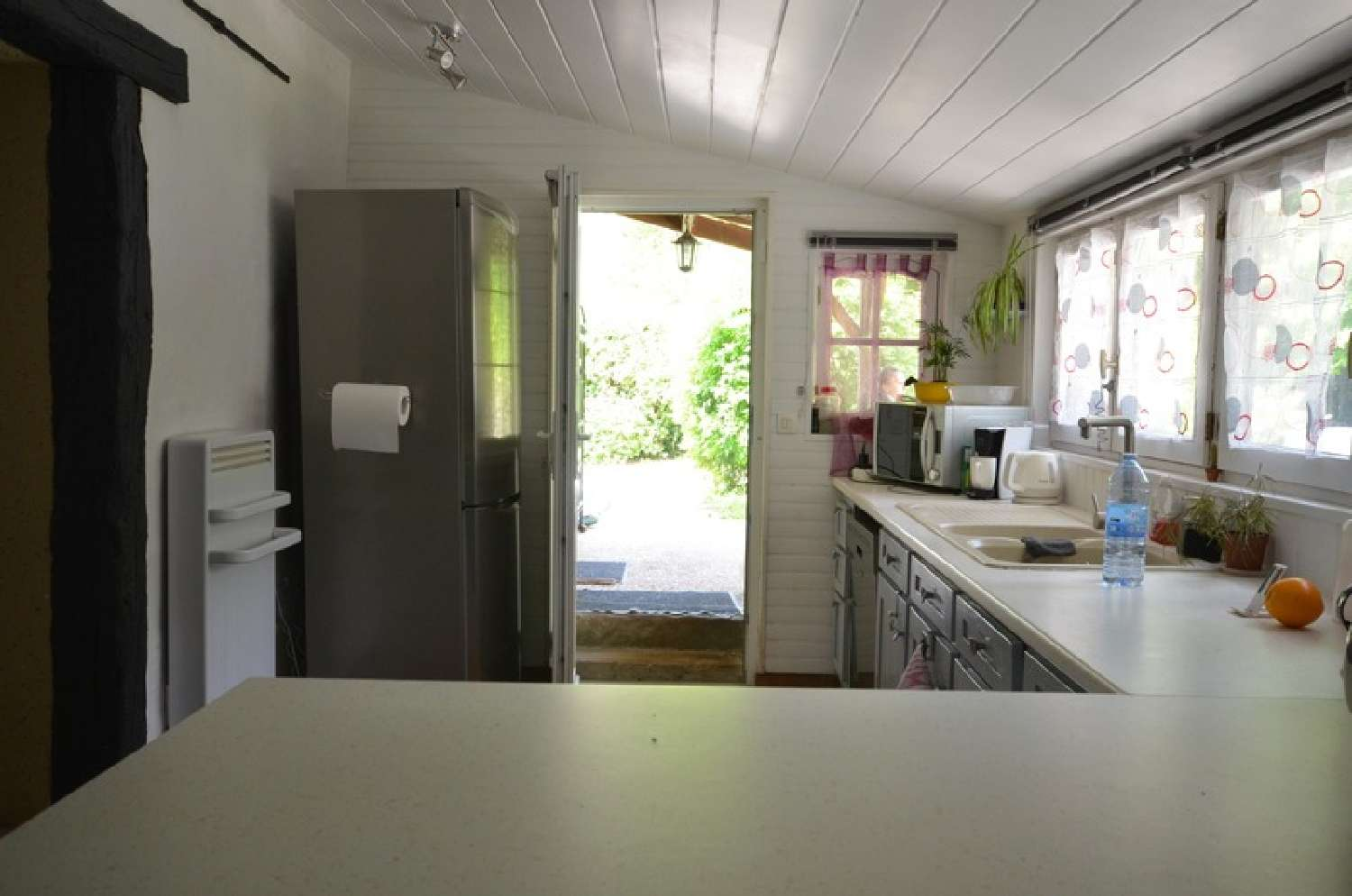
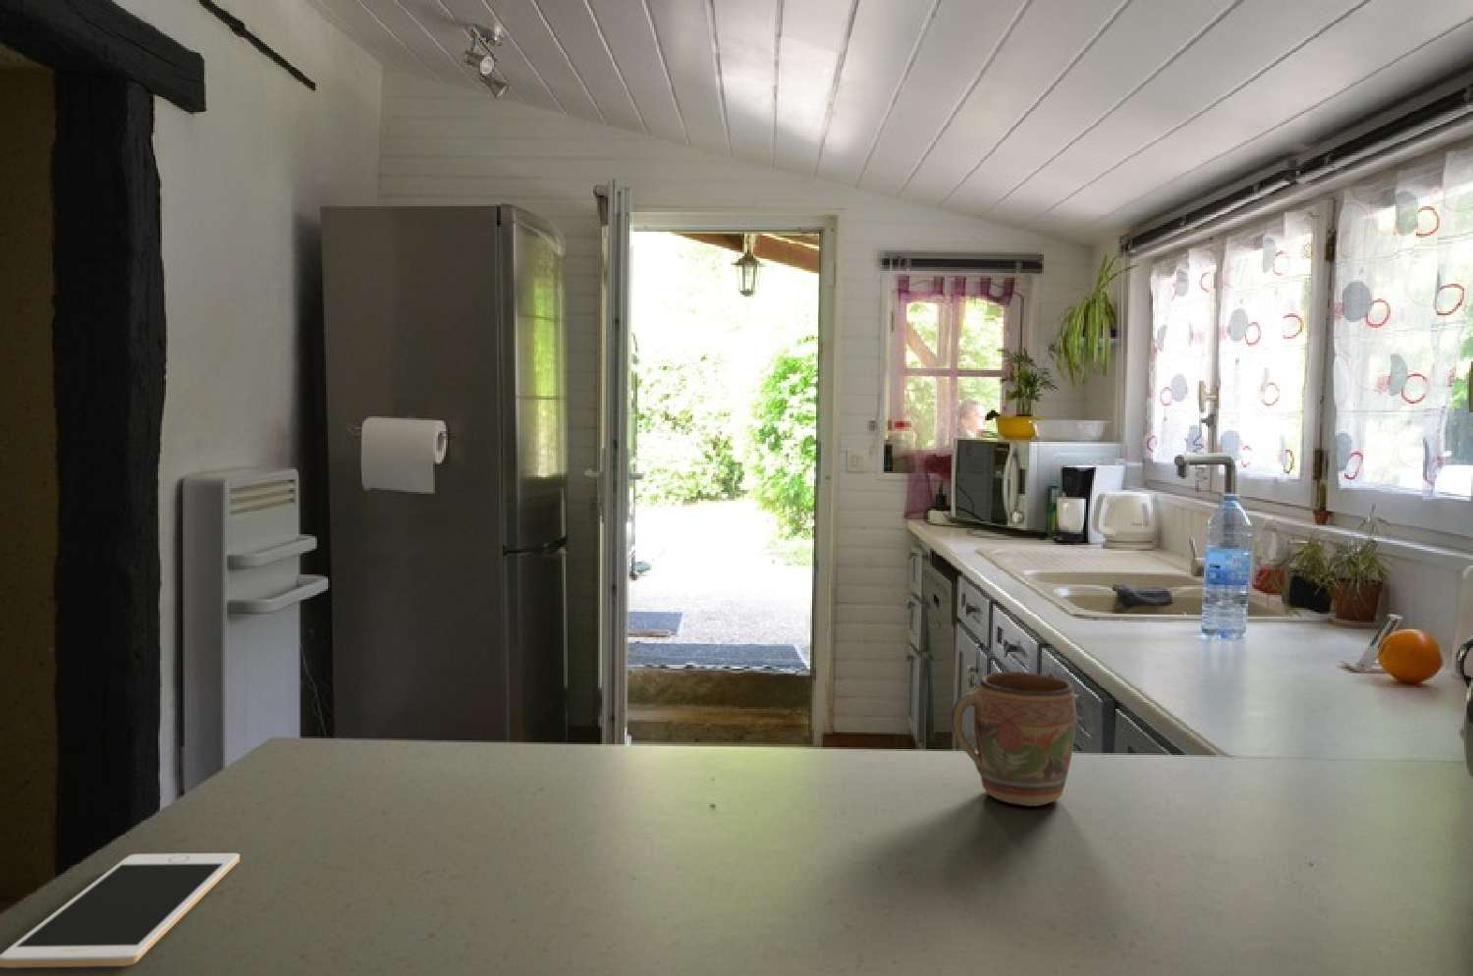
+ mug [950,671,1078,807]
+ cell phone [0,852,241,969]
